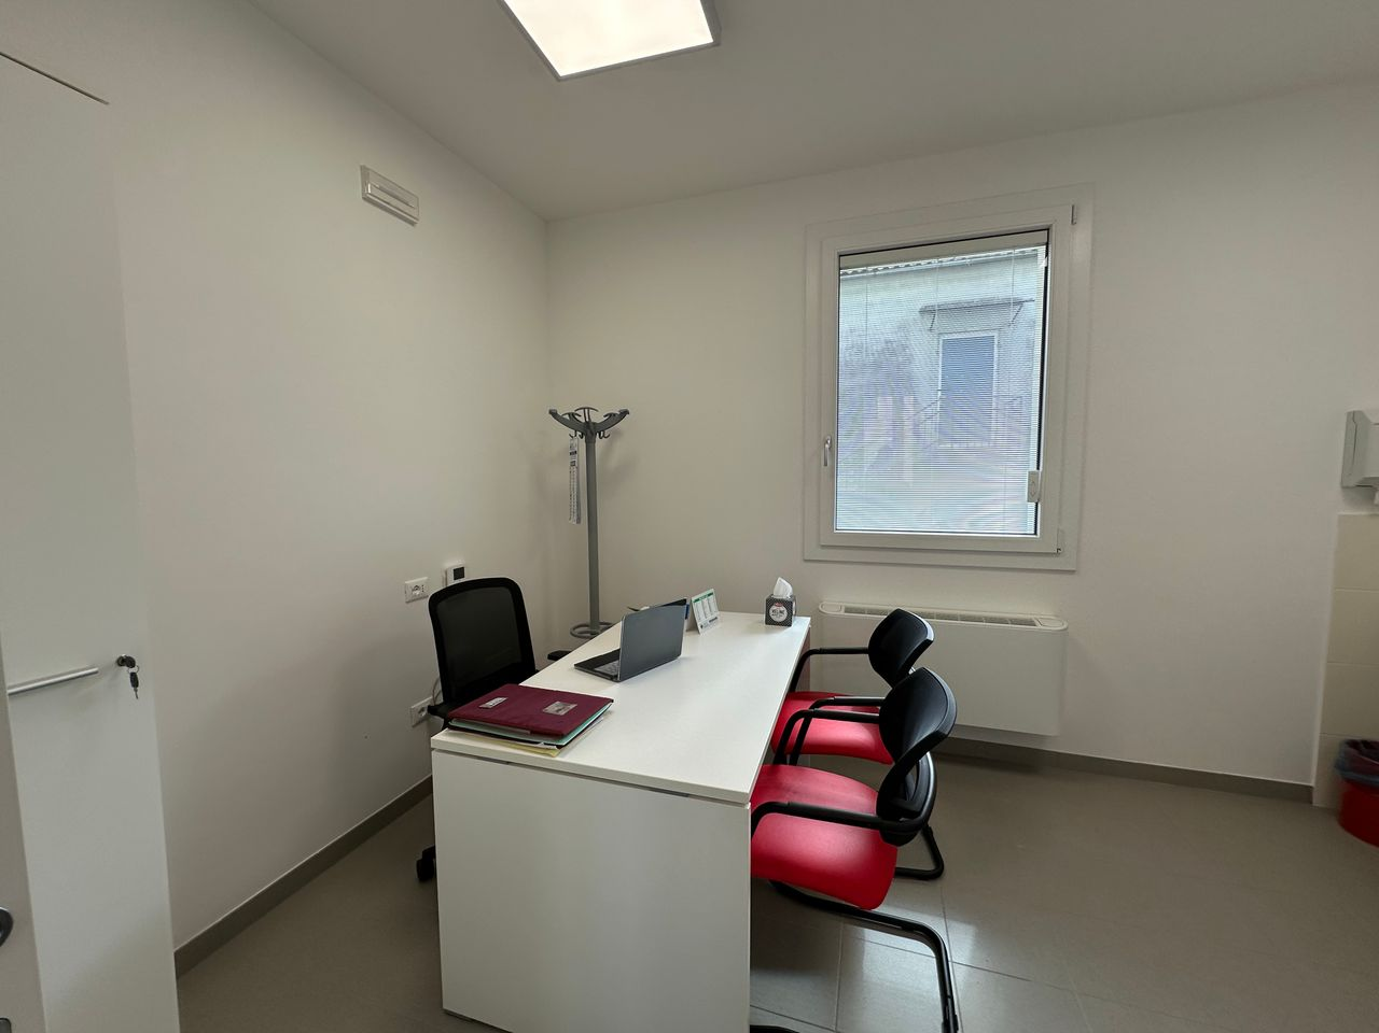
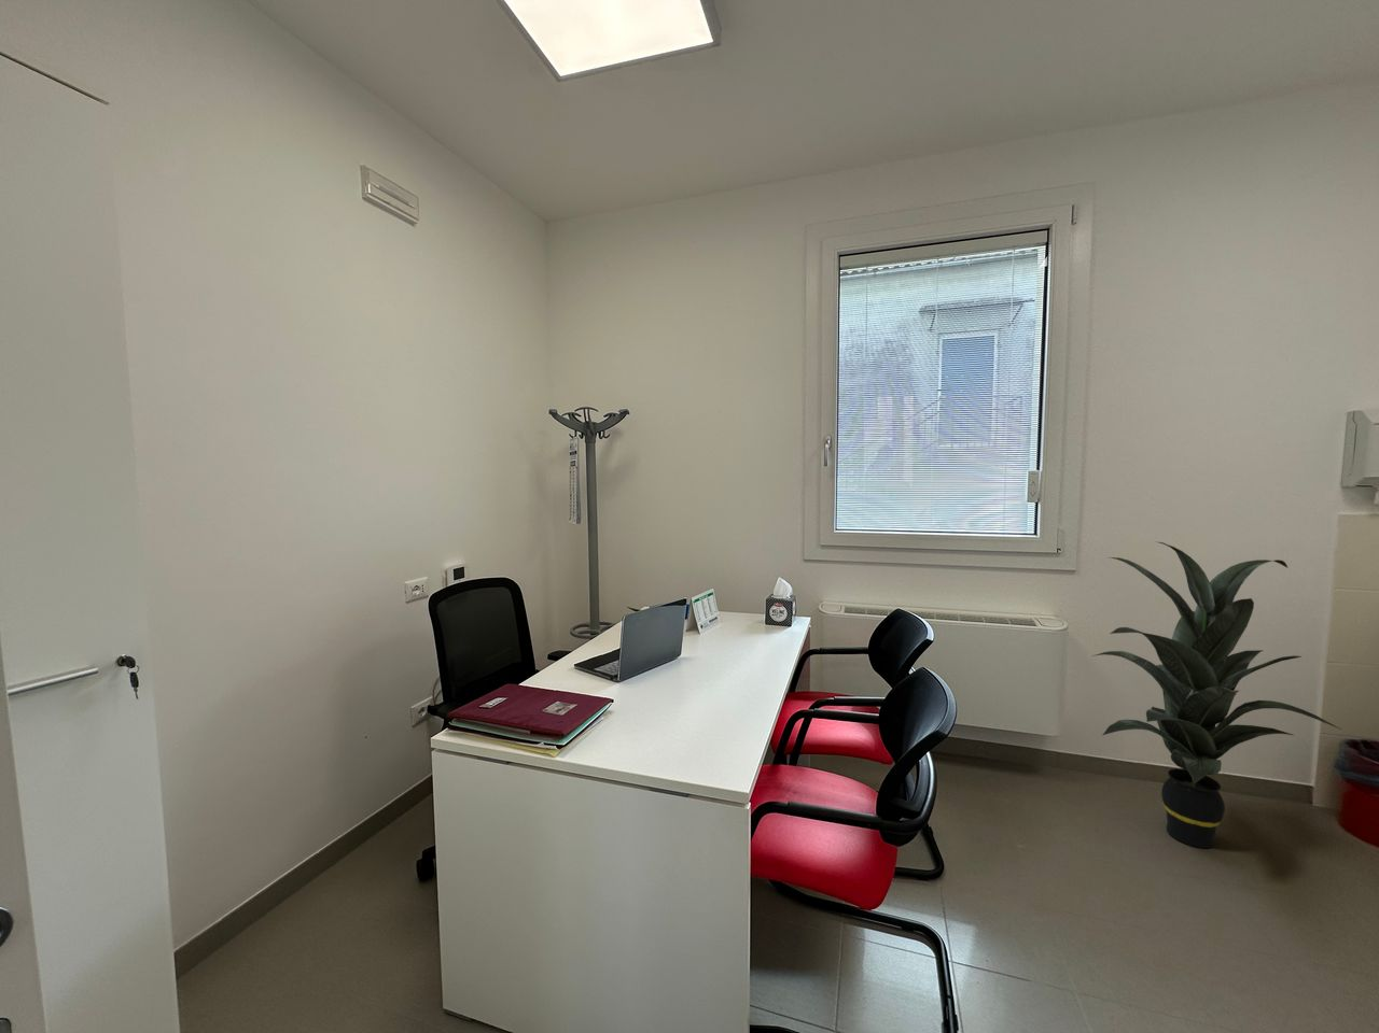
+ indoor plant [1091,541,1342,849]
